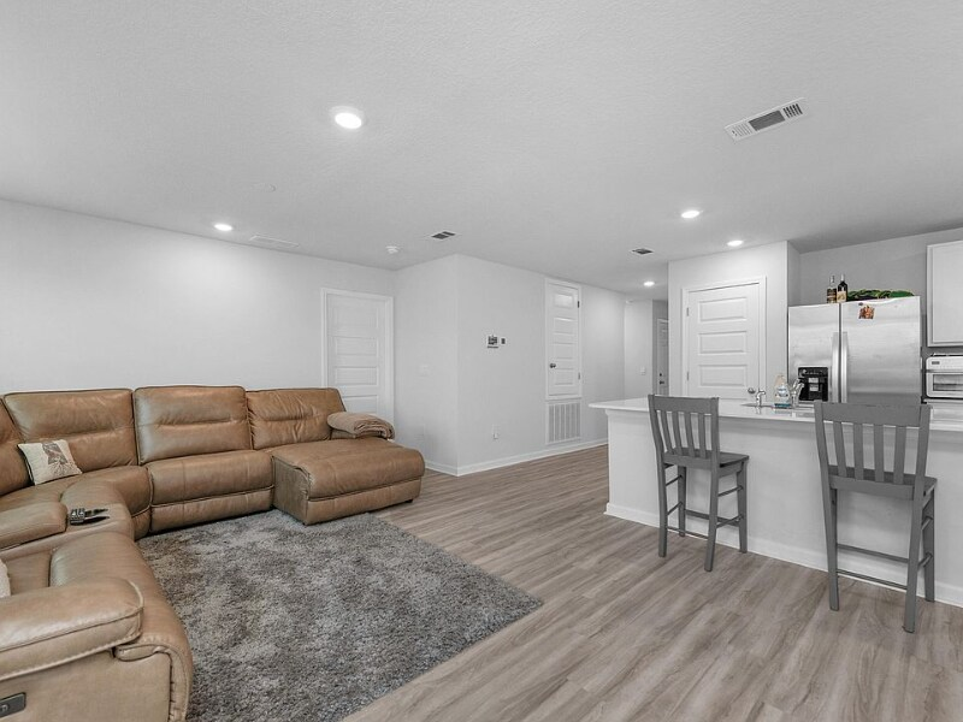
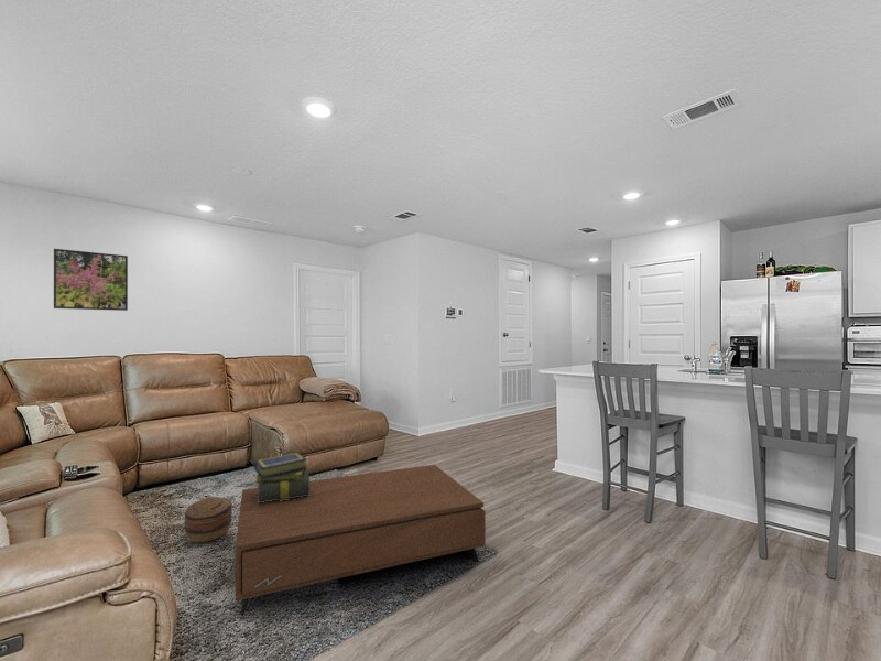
+ stack of books [253,452,311,502]
+ basket [184,496,233,543]
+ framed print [53,248,129,312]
+ coffee table [235,464,487,617]
